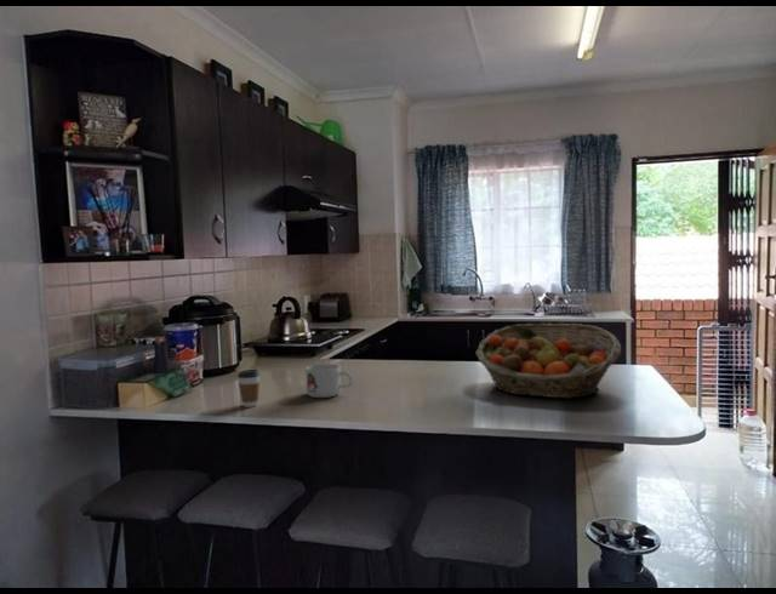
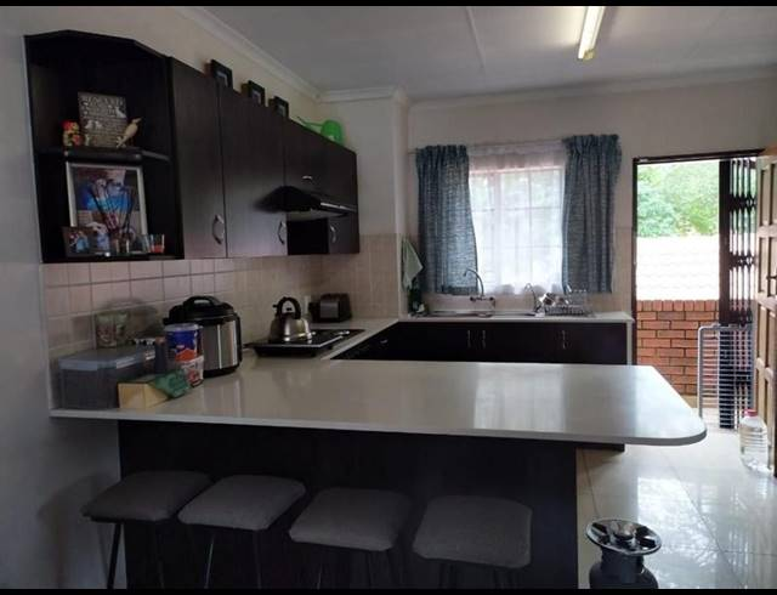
- coffee cup [236,369,261,409]
- mug [304,362,354,399]
- fruit basket [475,322,622,399]
